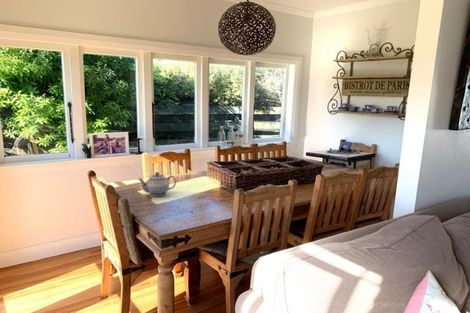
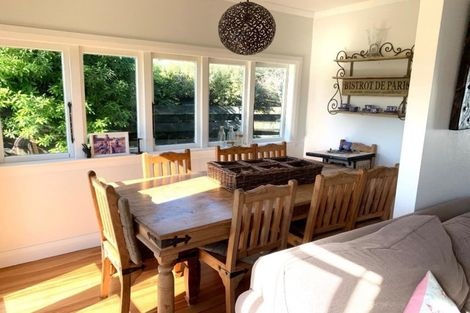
- teapot [137,171,177,197]
